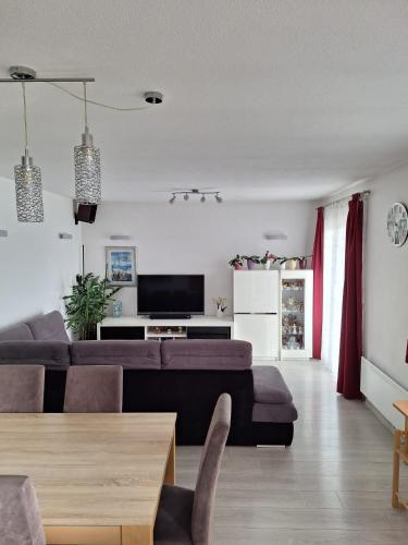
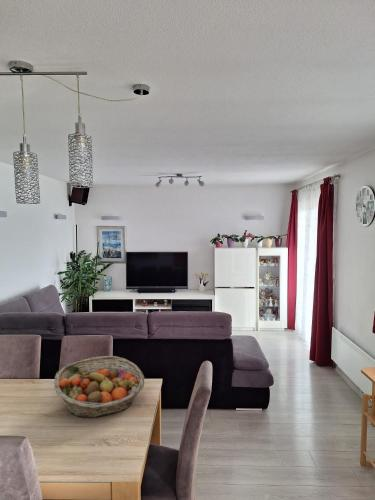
+ fruit basket [53,355,145,419]
